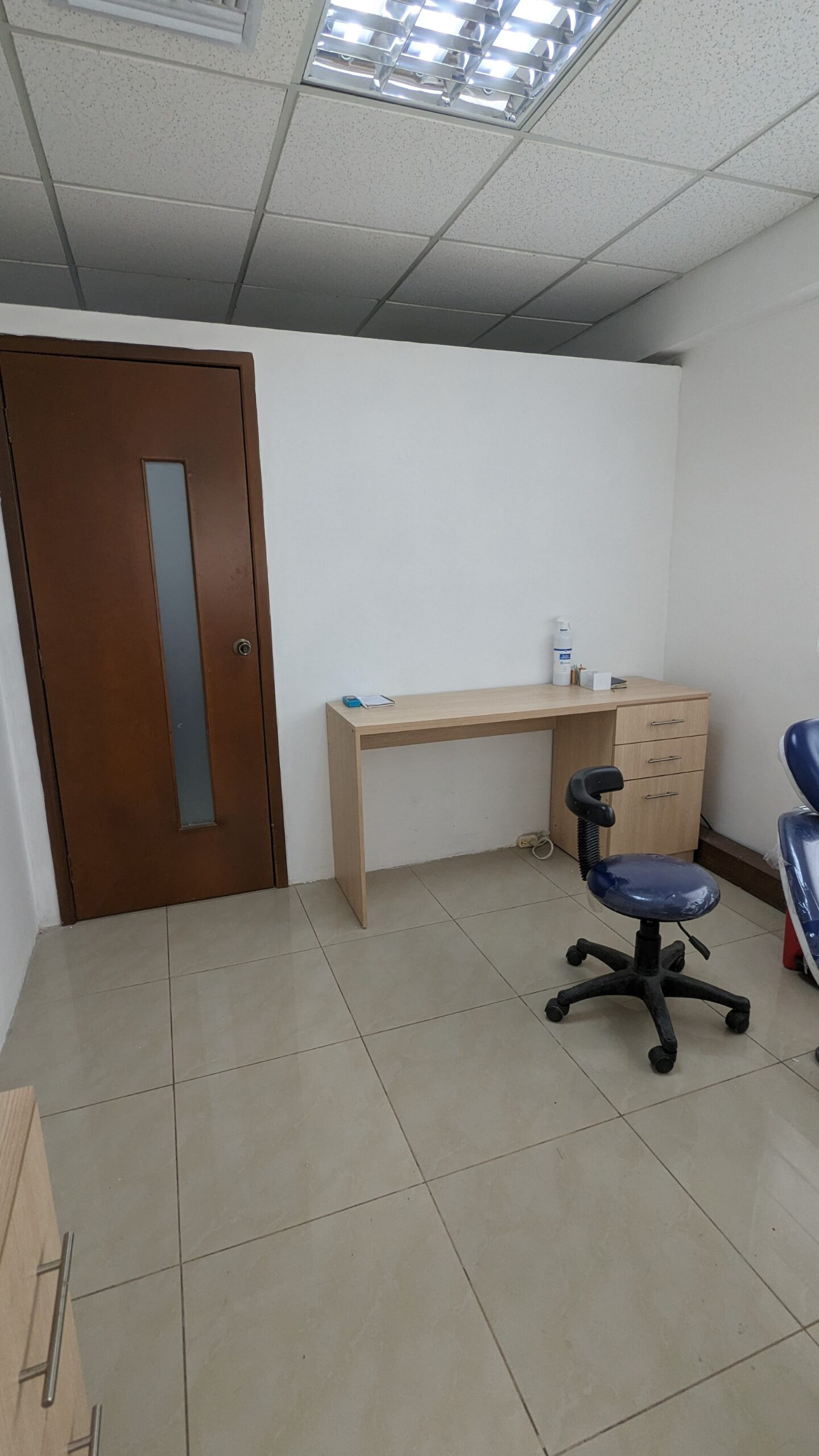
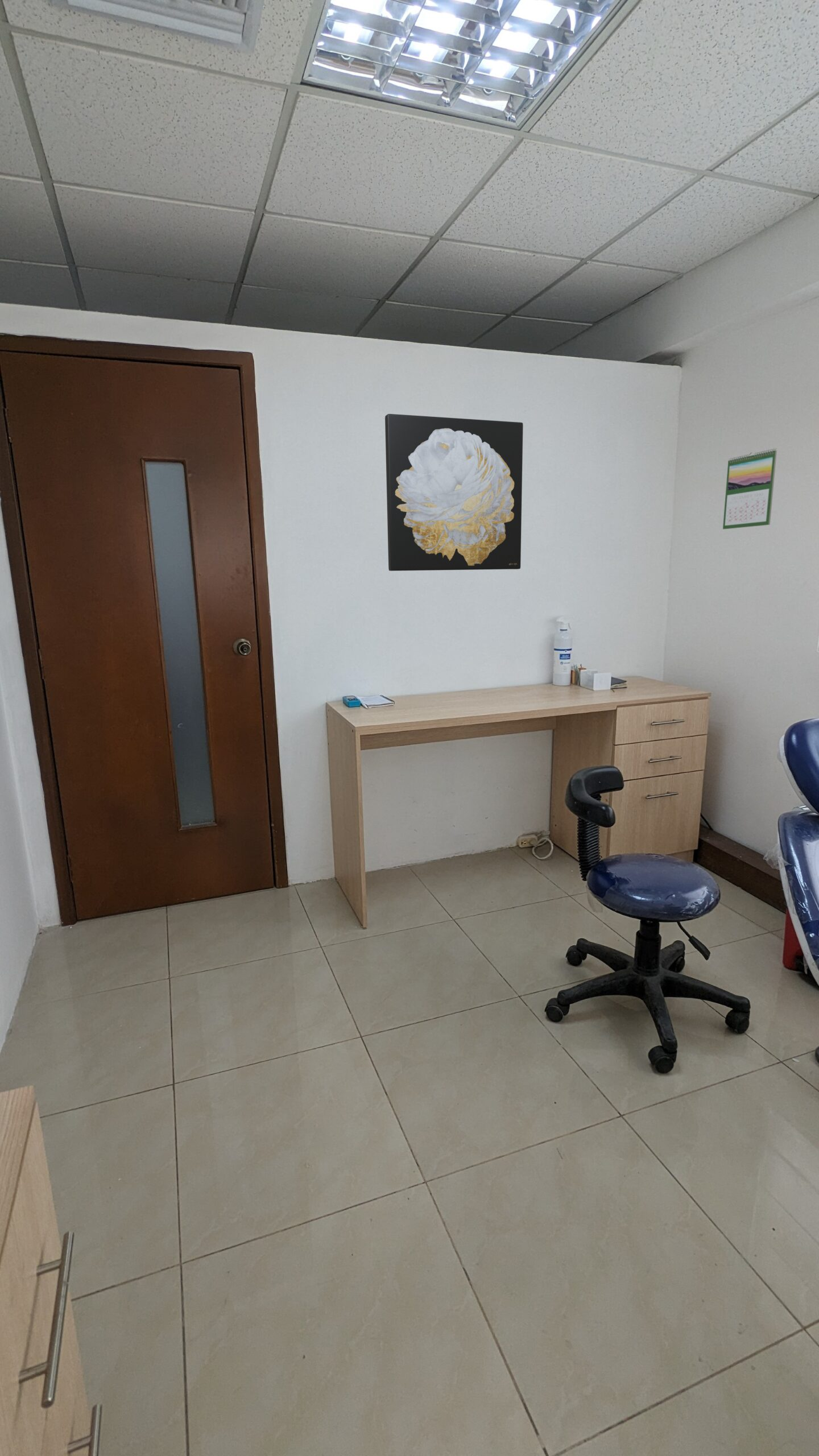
+ wall art [384,413,524,572]
+ calendar [722,448,777,530]
